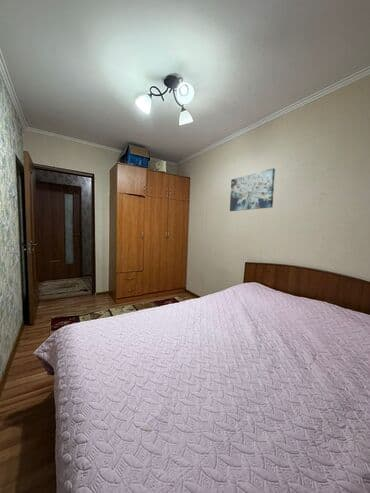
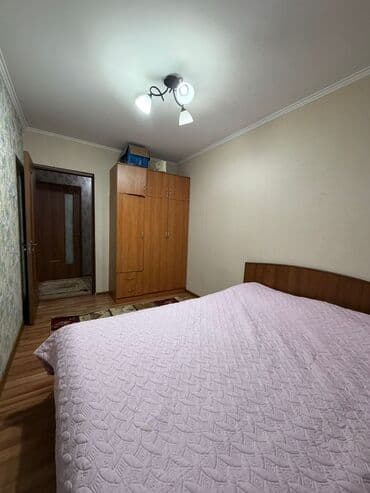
- wall art [229,167,276,212]
